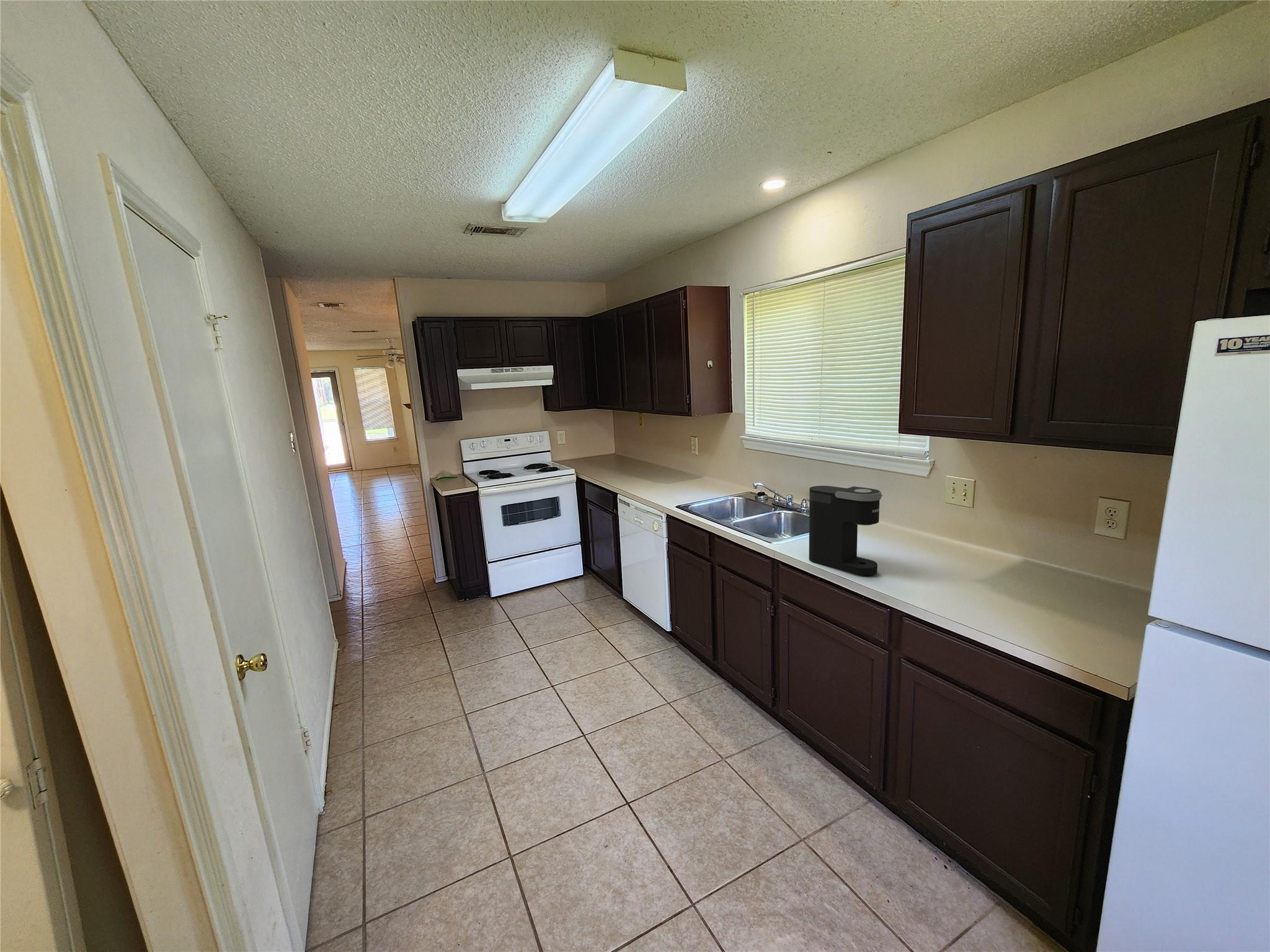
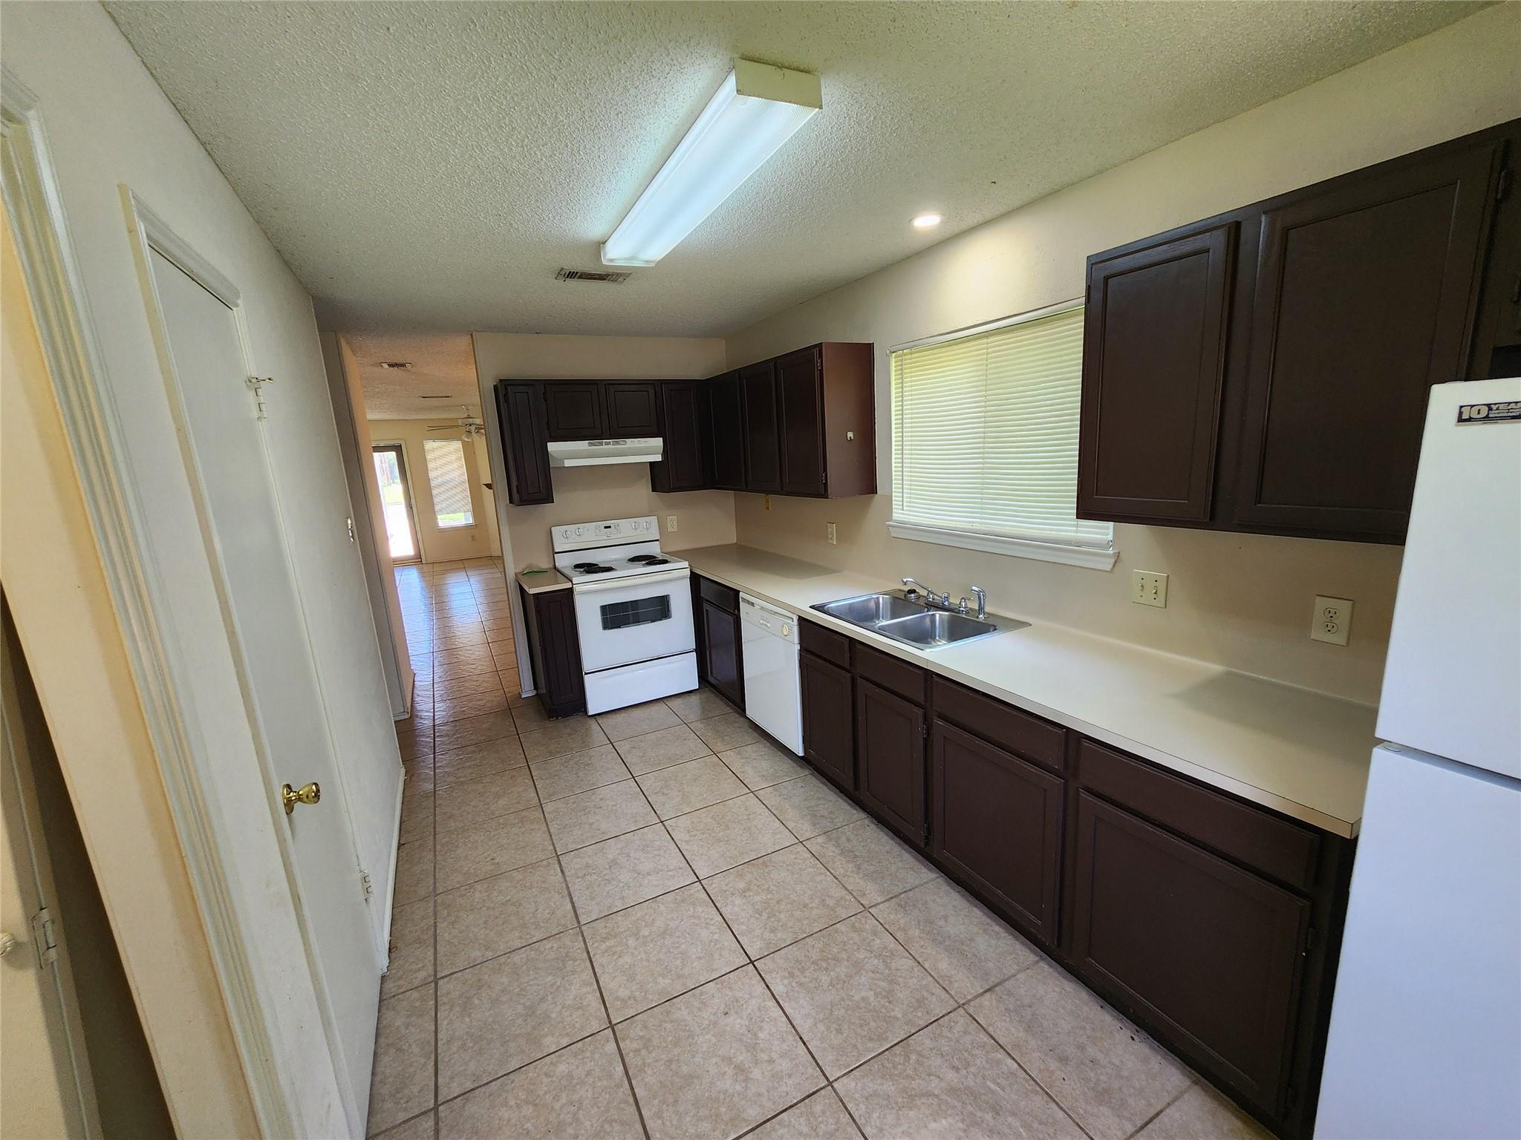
- coffee maker [809,485,883,576]
